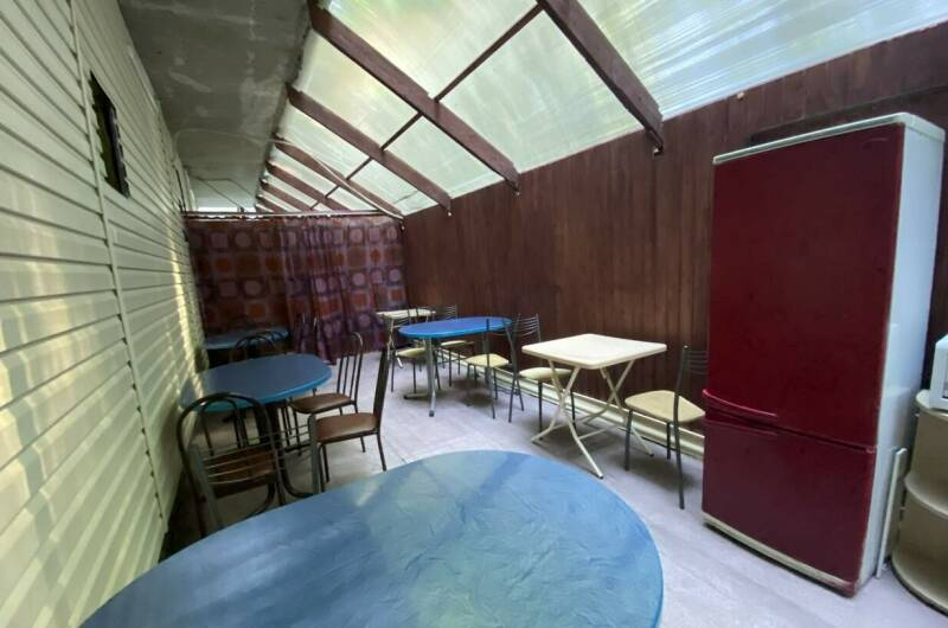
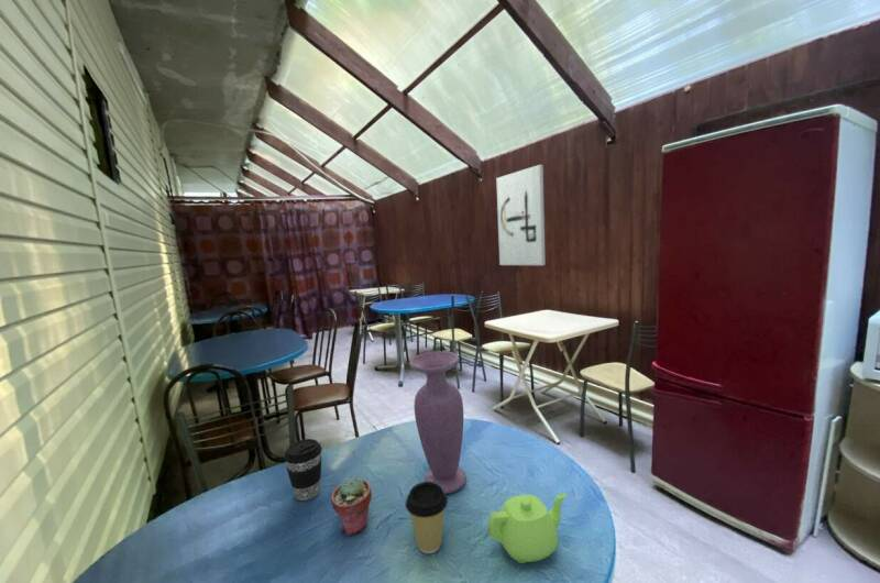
+ teapot [486,492,568,564]
+ vase [409,350,468,495]
+ coffee cup [405,481,449,554]
+ wall art [495,164,547,266]
+ potted succulent [330,475,373,537]
+ coffee cup [283,438,322,502]
